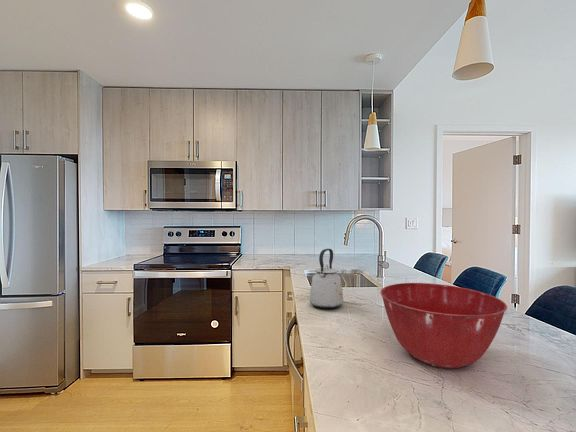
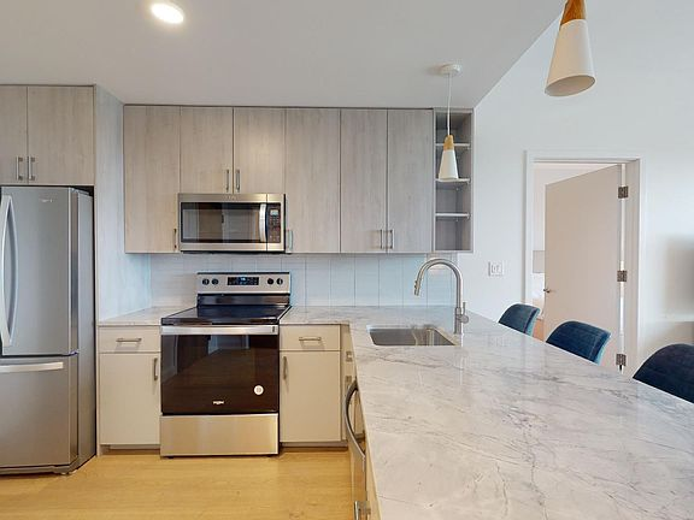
- kettle [309,248,344,309]
- mixing bowl [379,282,508,369]
